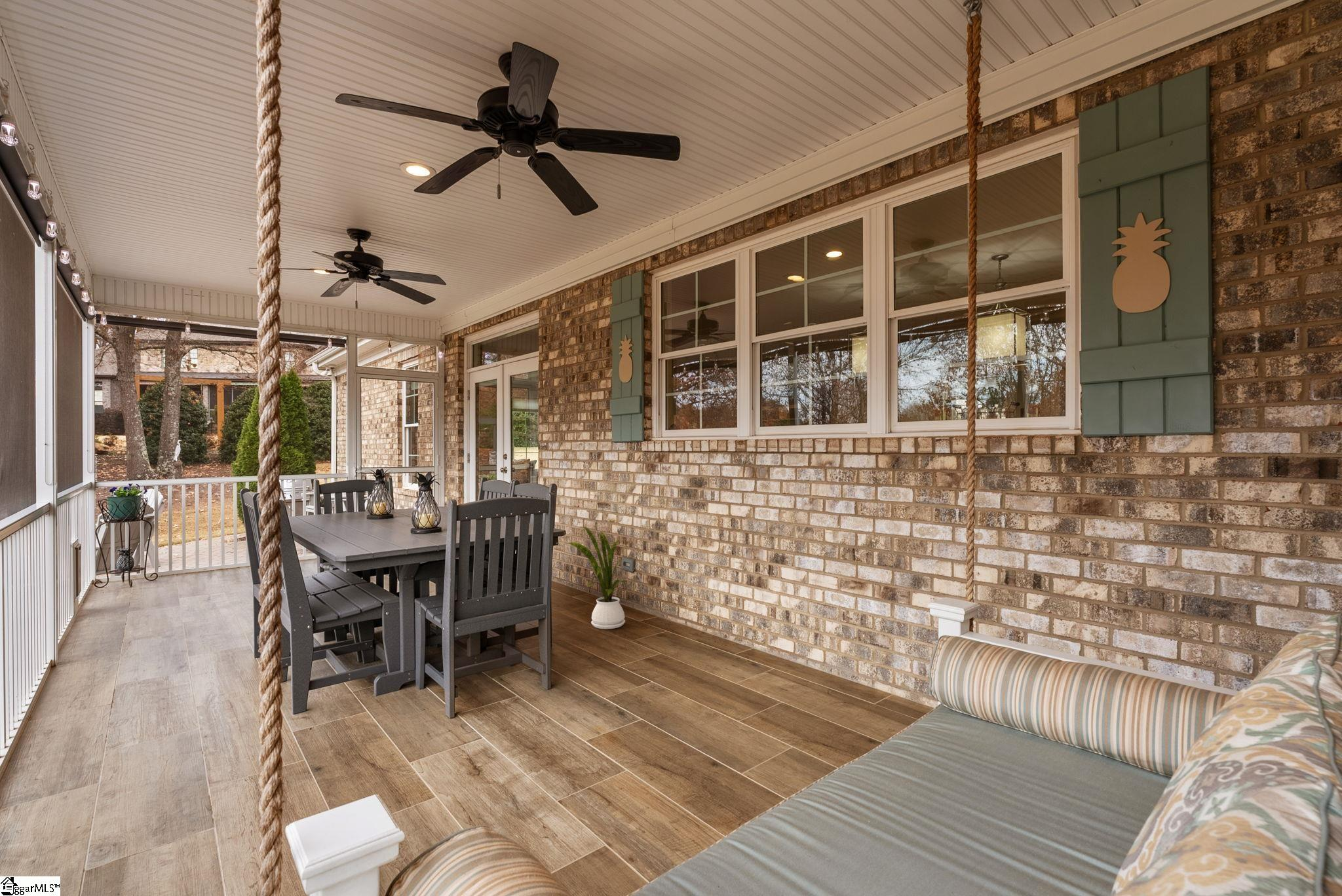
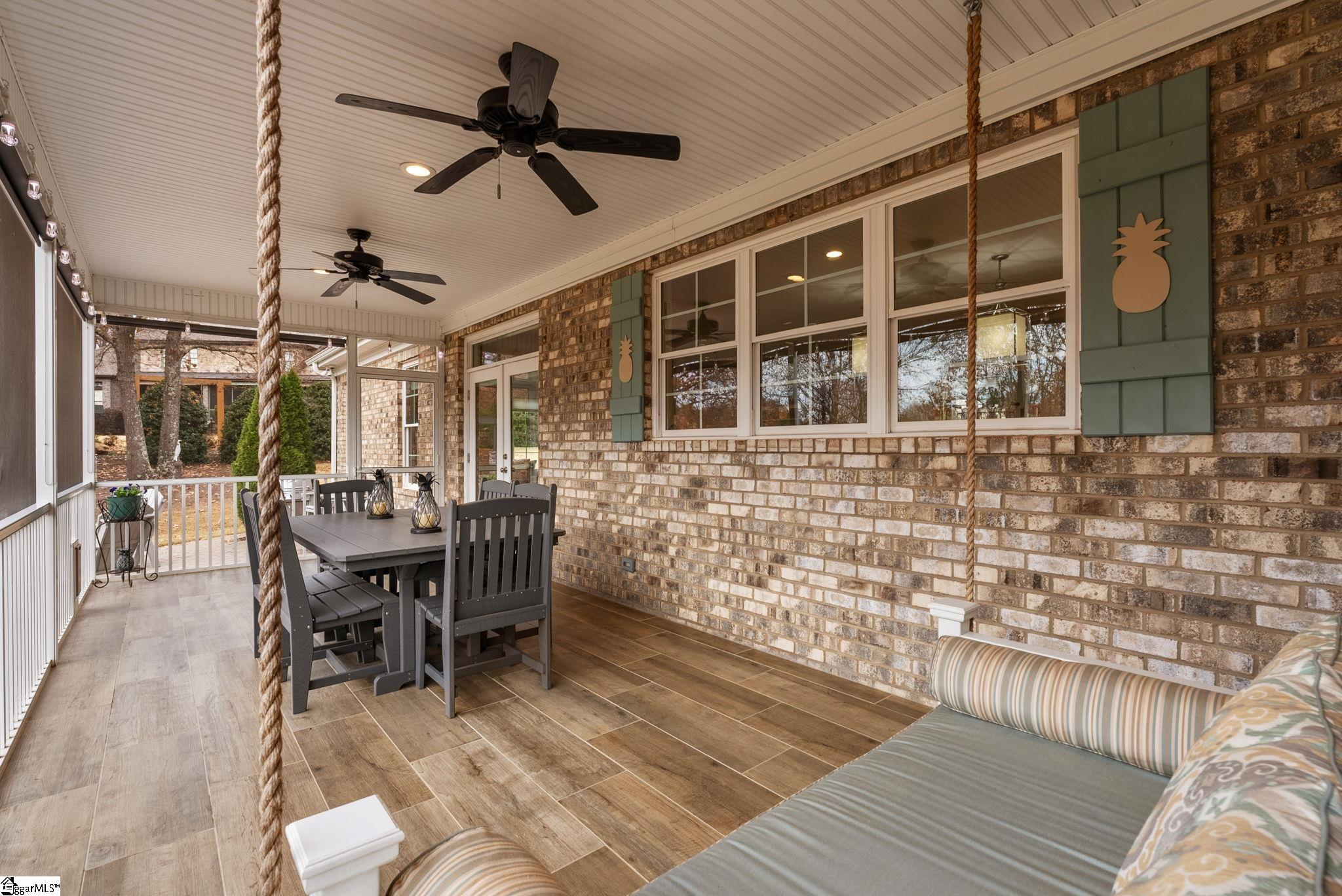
- house plant [569,526,630,629]
